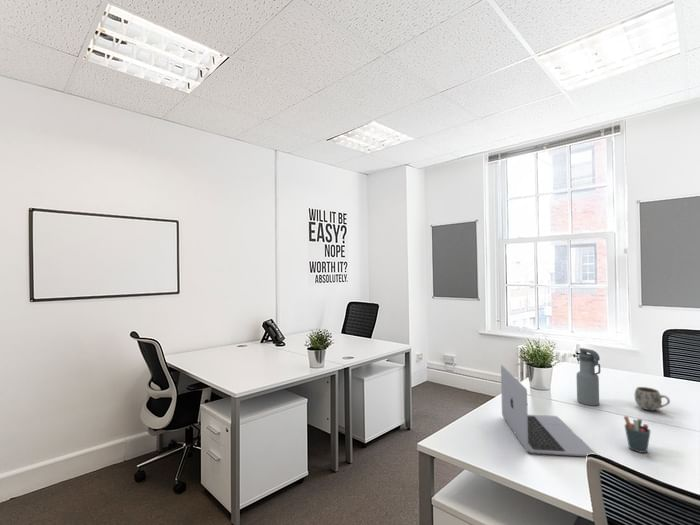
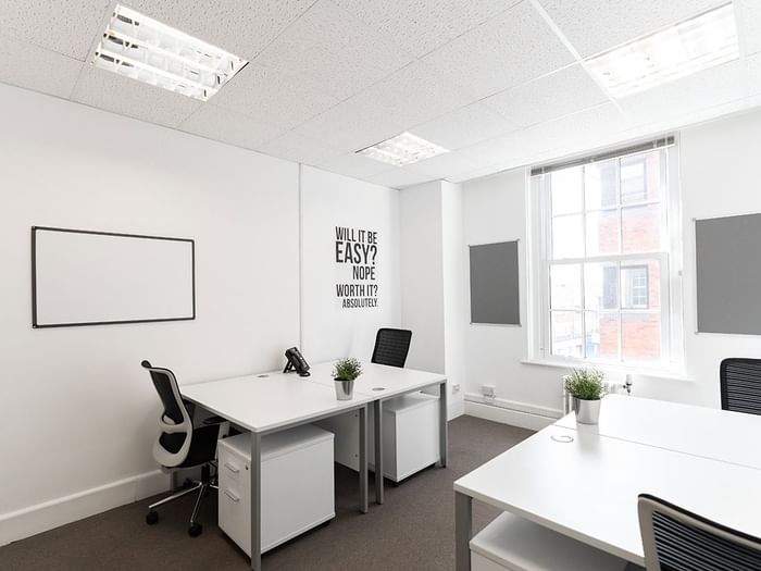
- laptop [500,364,597,457]
- water bottle [576,347,601,407]
- mug [634,386,671,412]
- pen holder [623,415,652,454]
